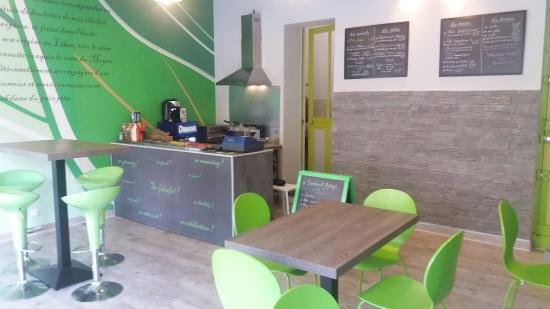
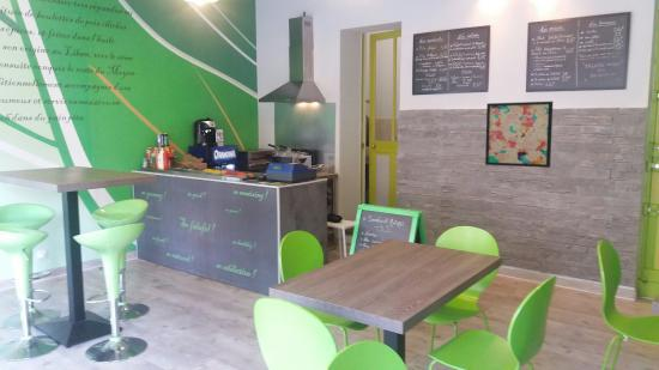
+ wall art [484,101,554,169]
